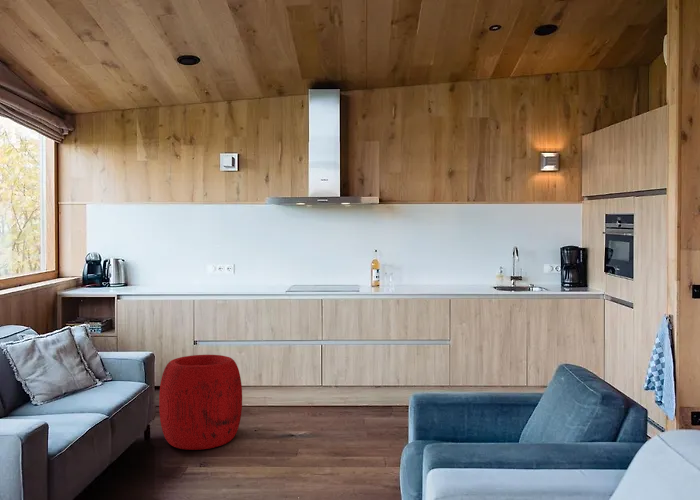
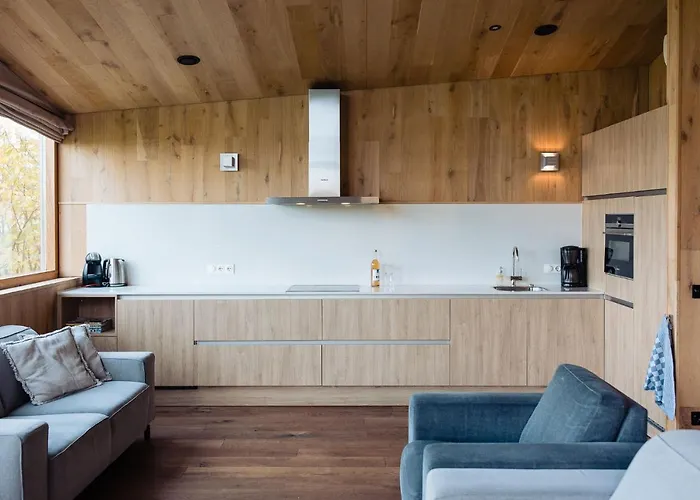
- pouf [158,354,243,451]
